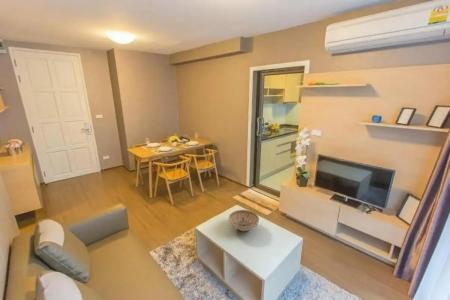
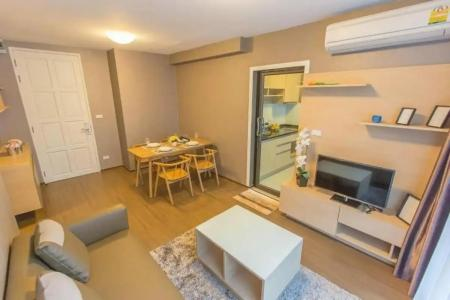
- decorative bowl [228,209,260,232]
